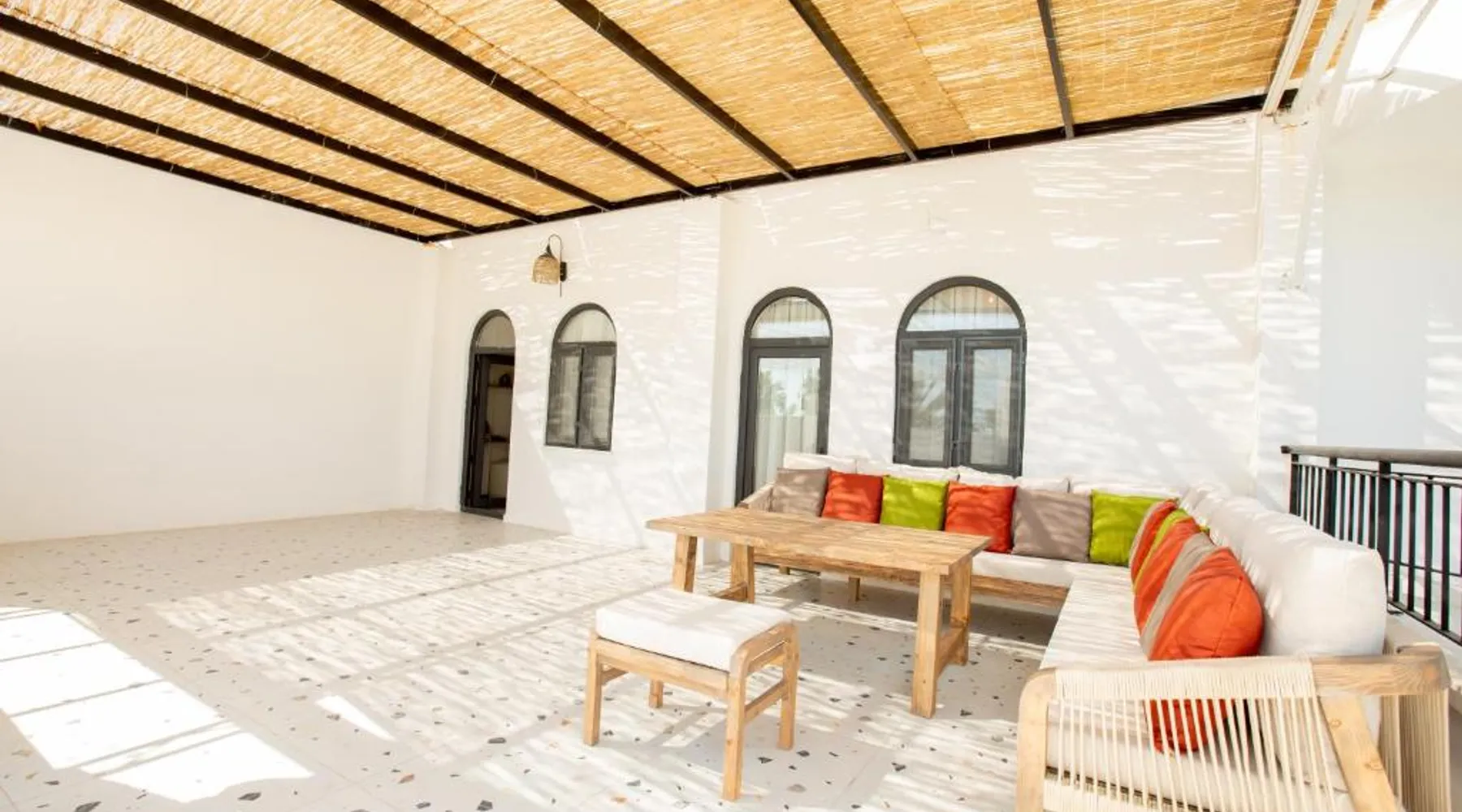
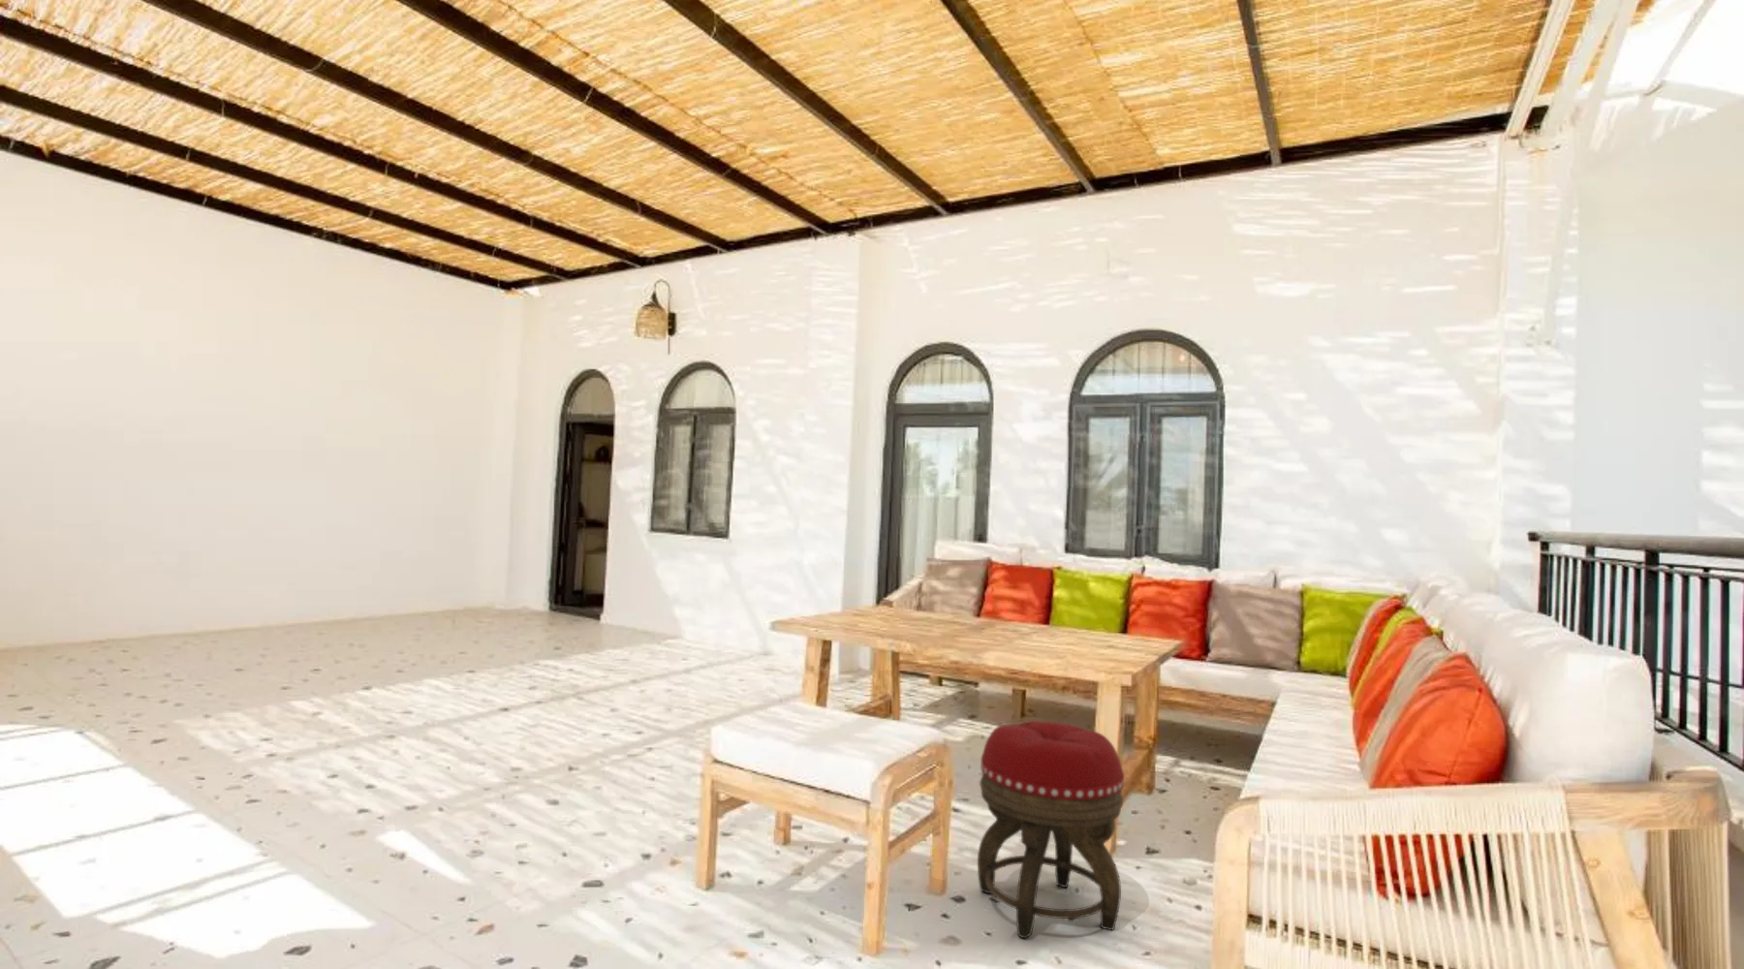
+ footstool [977,720,1125,940]
